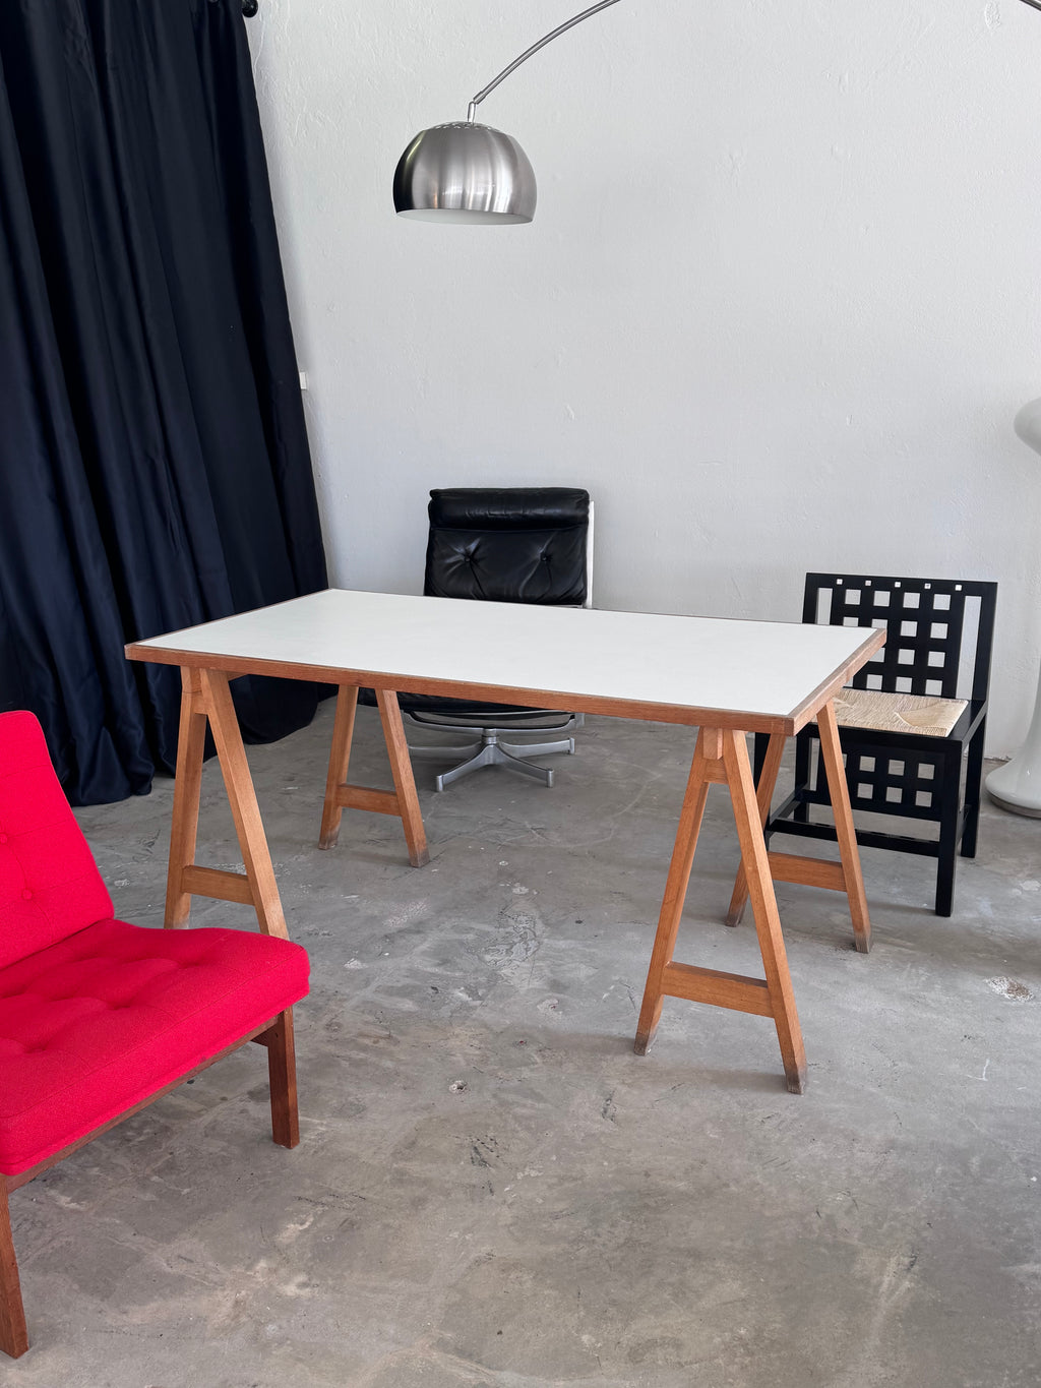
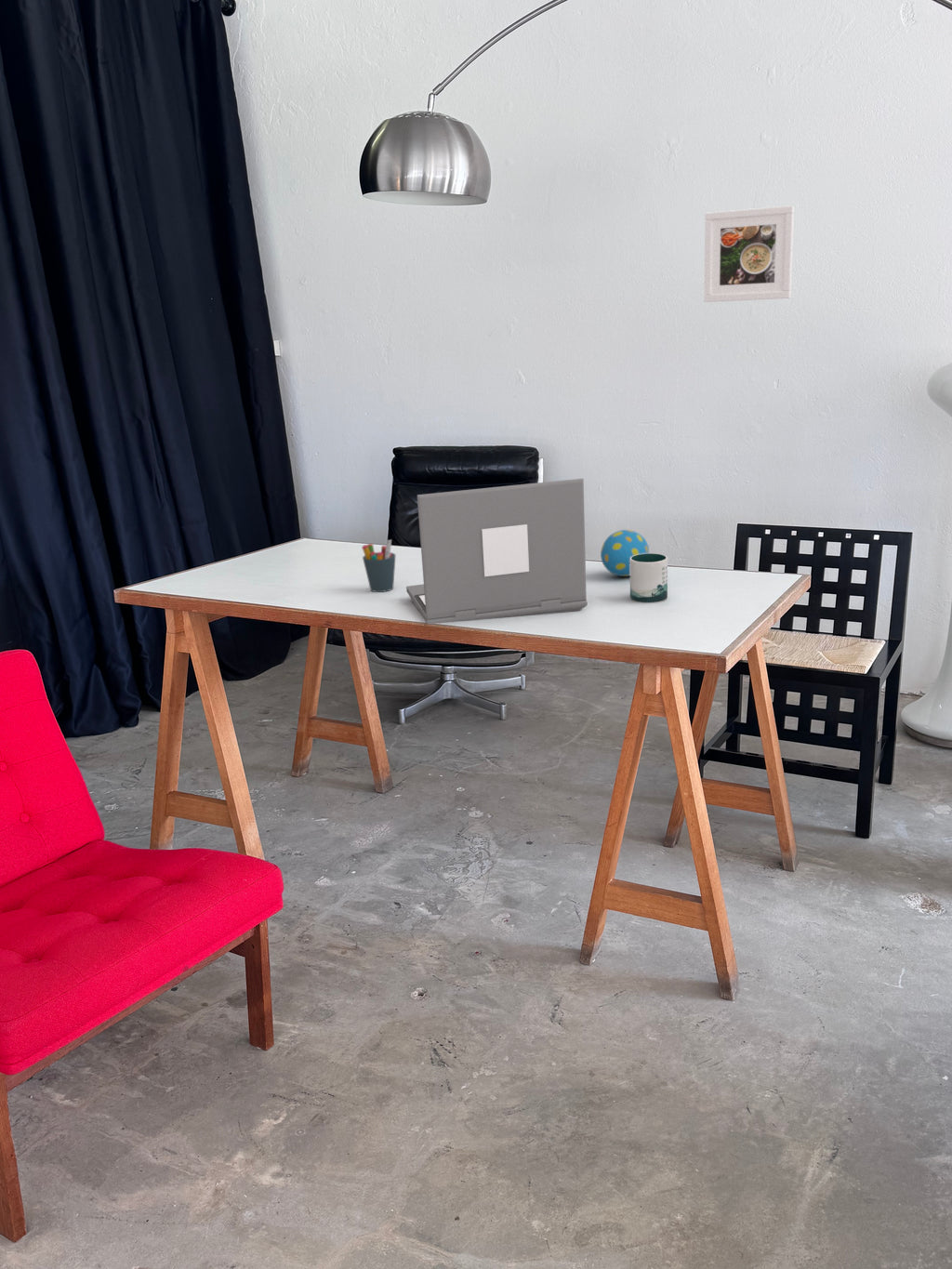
+ pen holder [361,539,397,593]
+ laptop [405,478,588,625]
+ decorative egg [600,529,650,577]
+ mug [629,552,668,604]
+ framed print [703,205,795,303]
